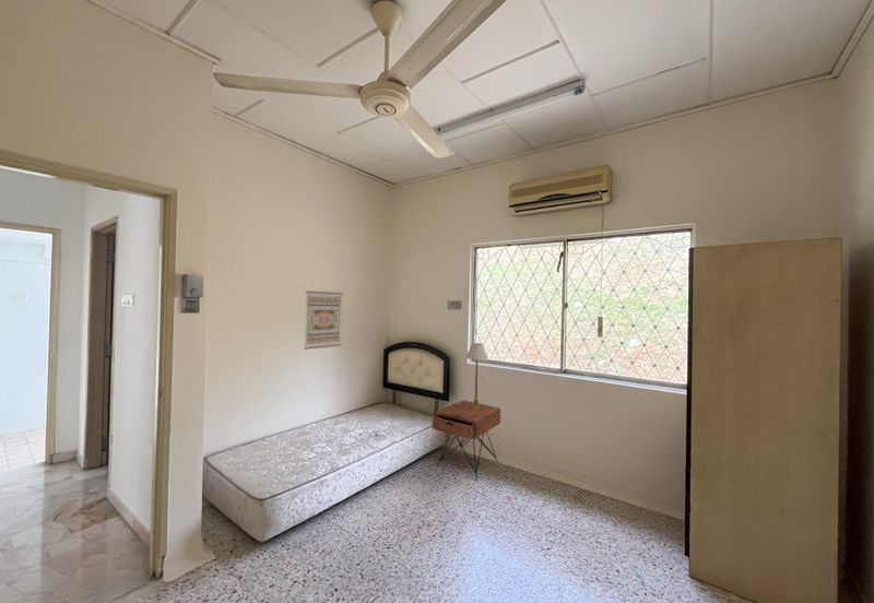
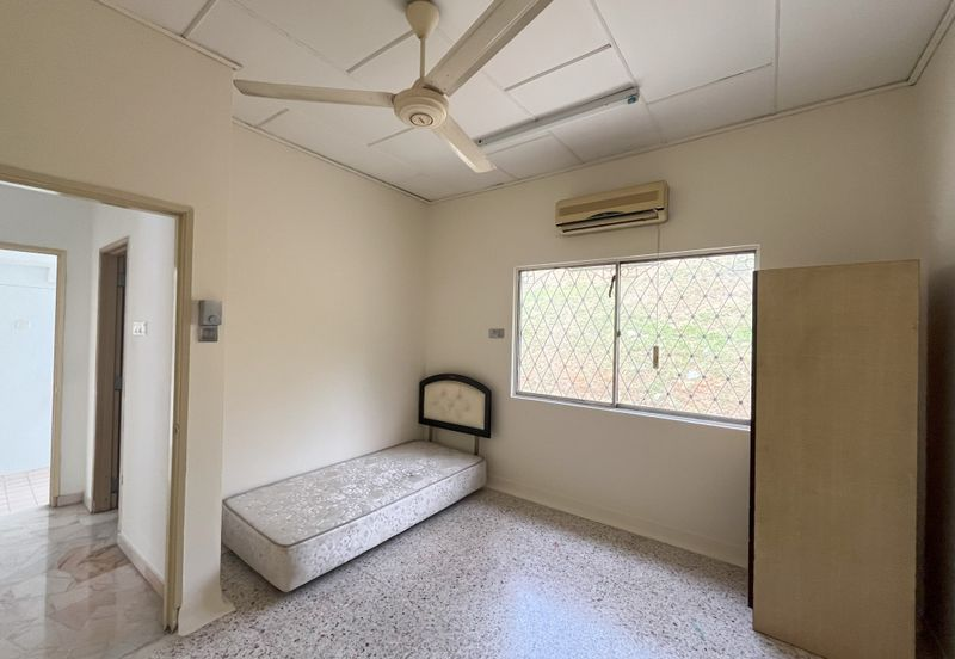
- wall art [303,289,344,351]
- table lamp [464,342,489,410]
- nightstand [430,400,501,482]
